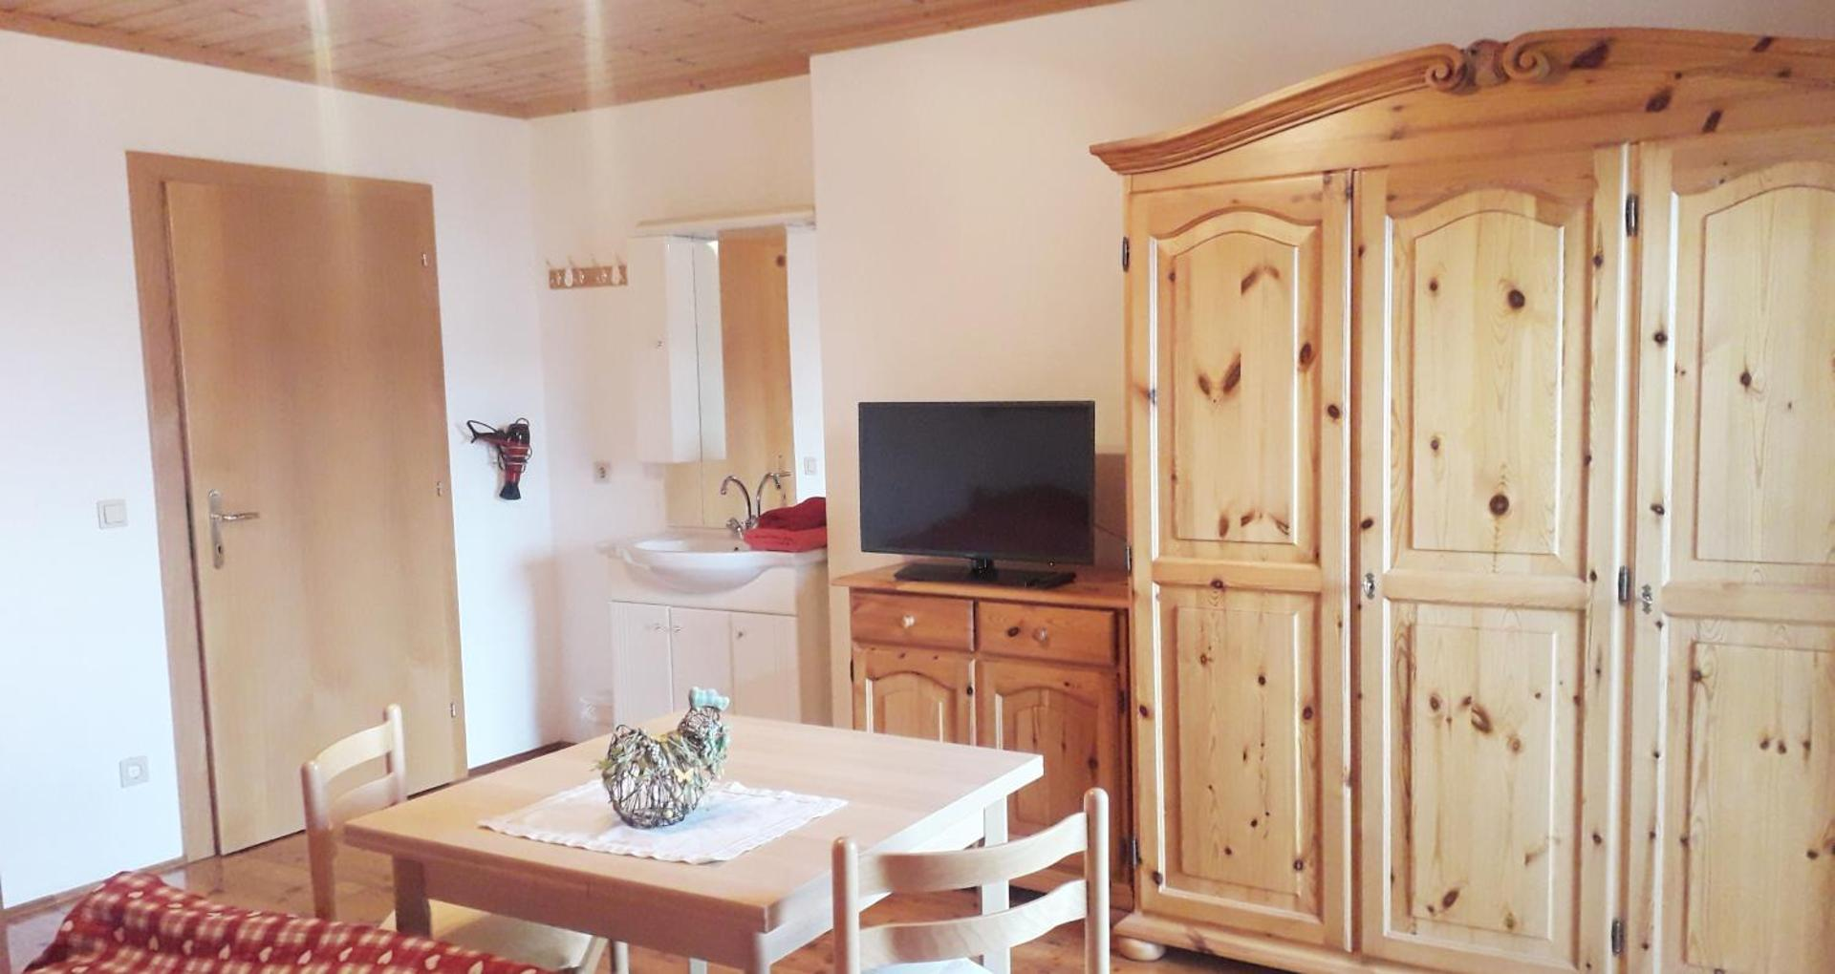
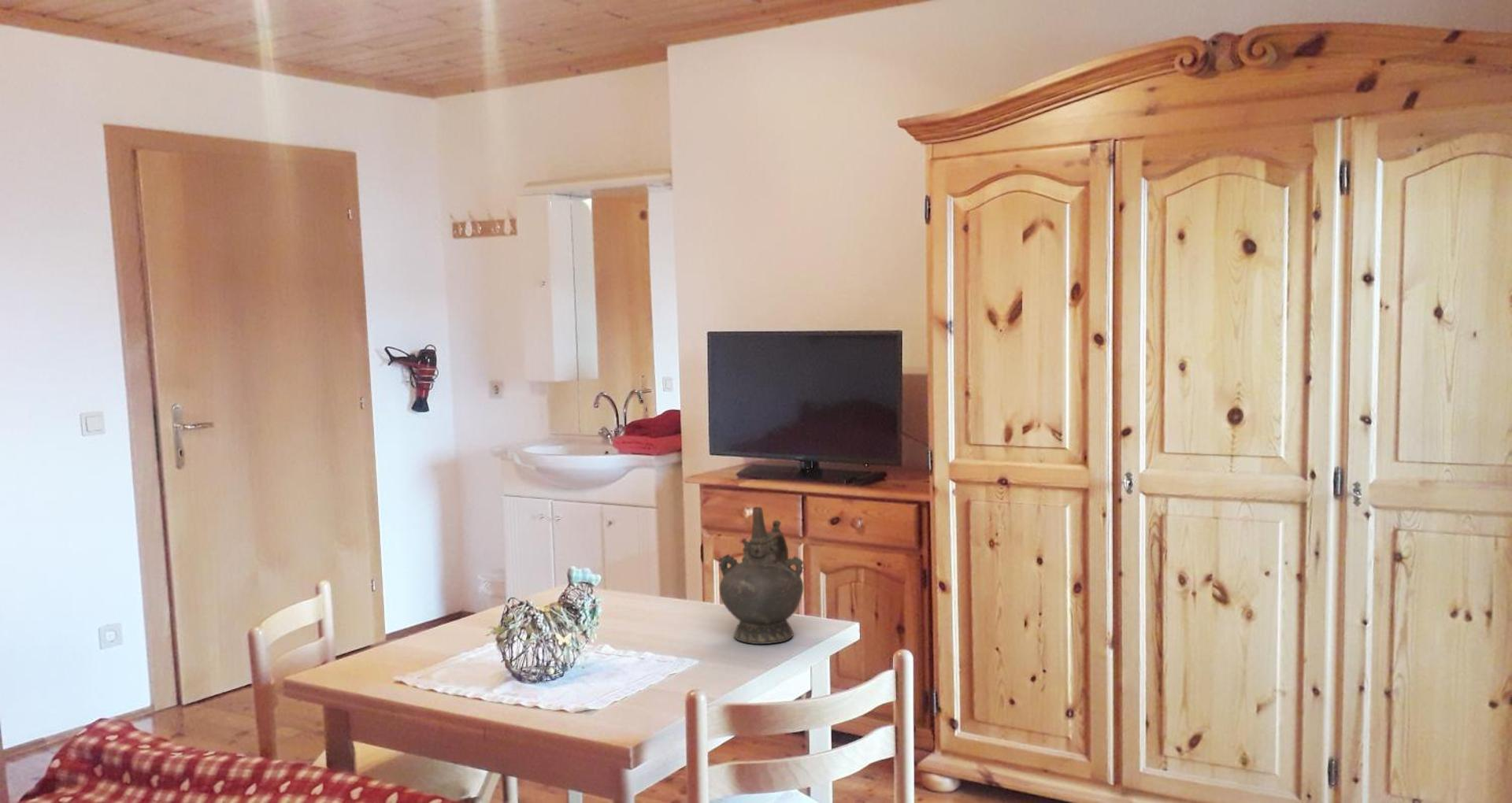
+ ceremonial vessel [718,506,805,645]
